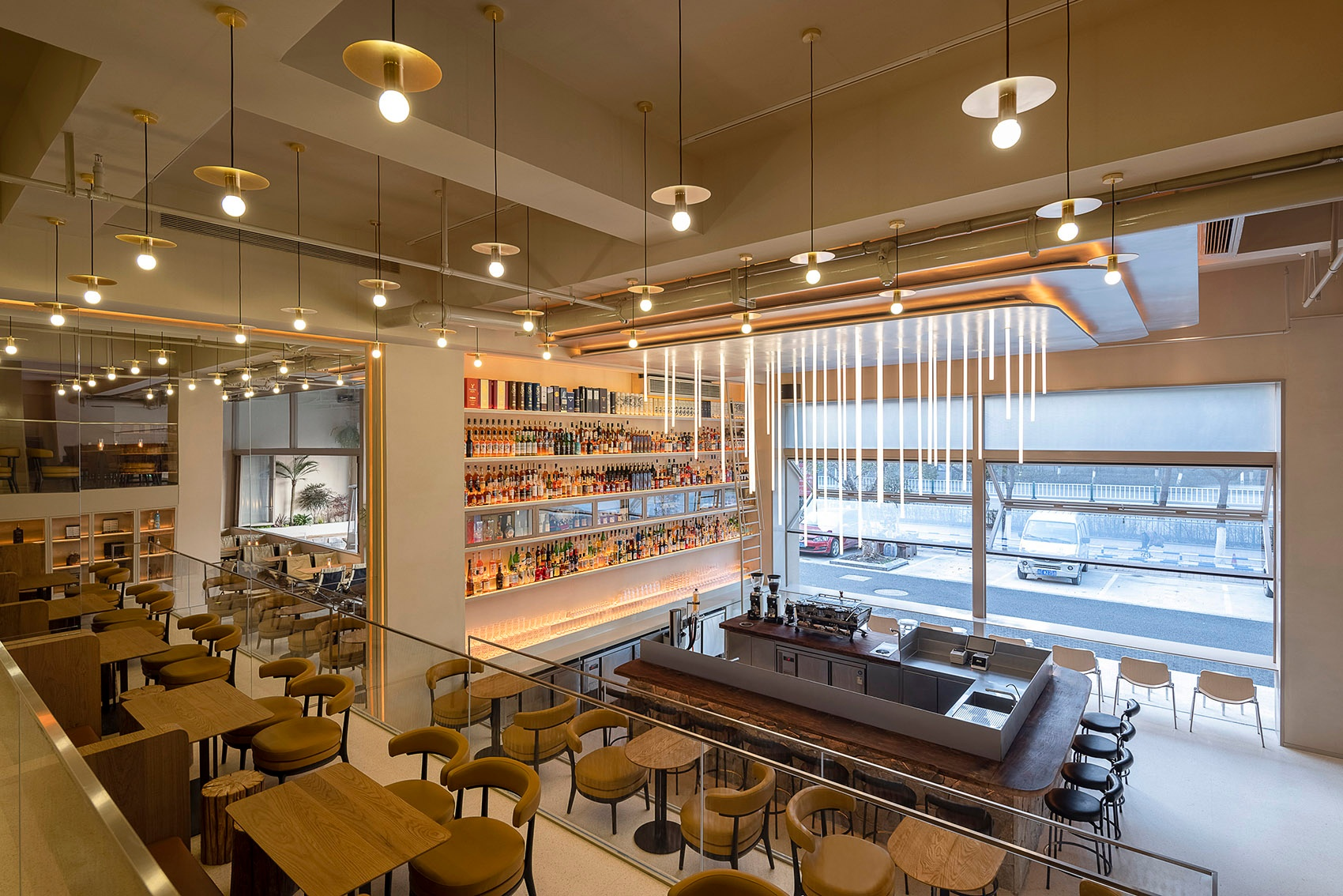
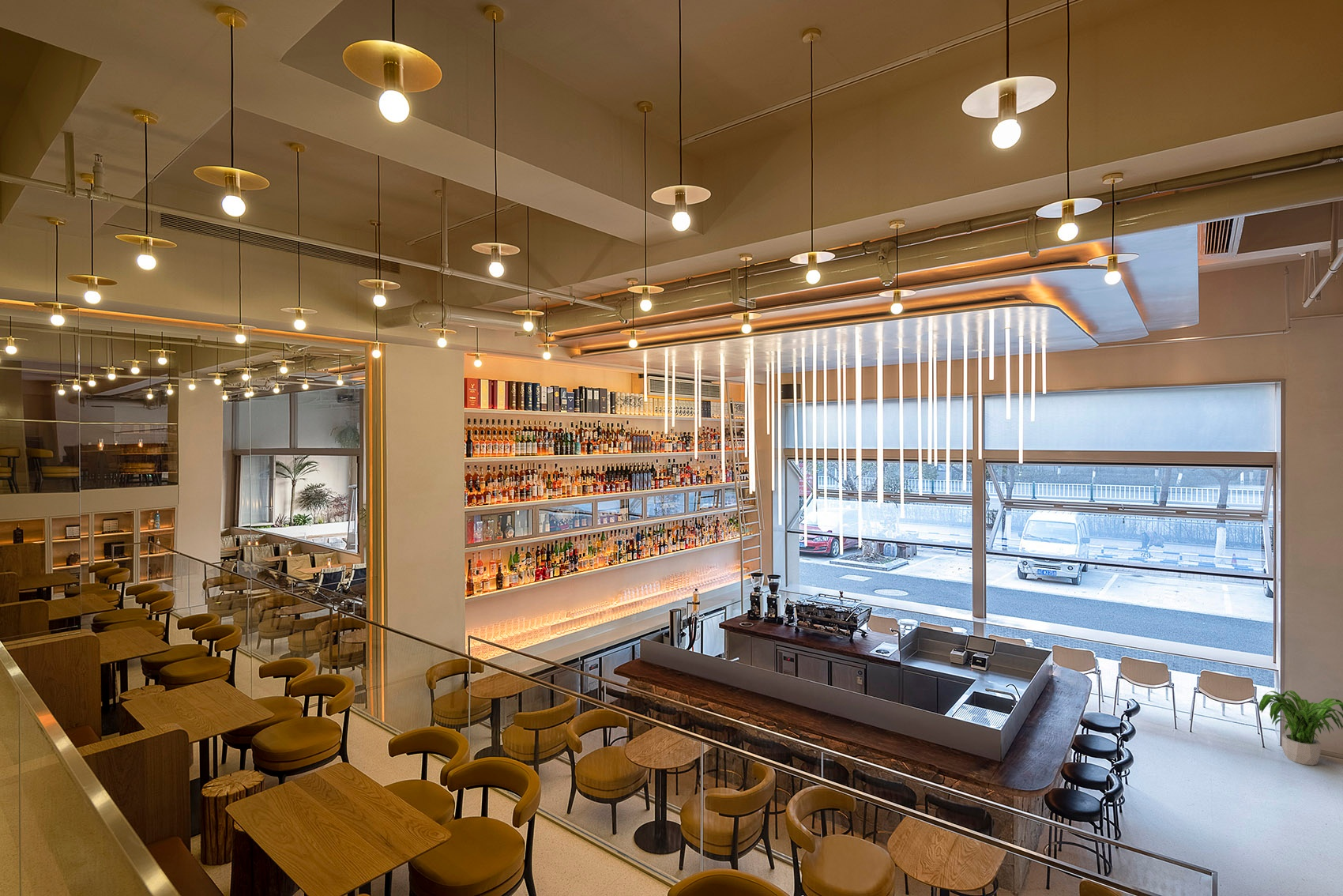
+ potted plant [1258,690,1343,766]
